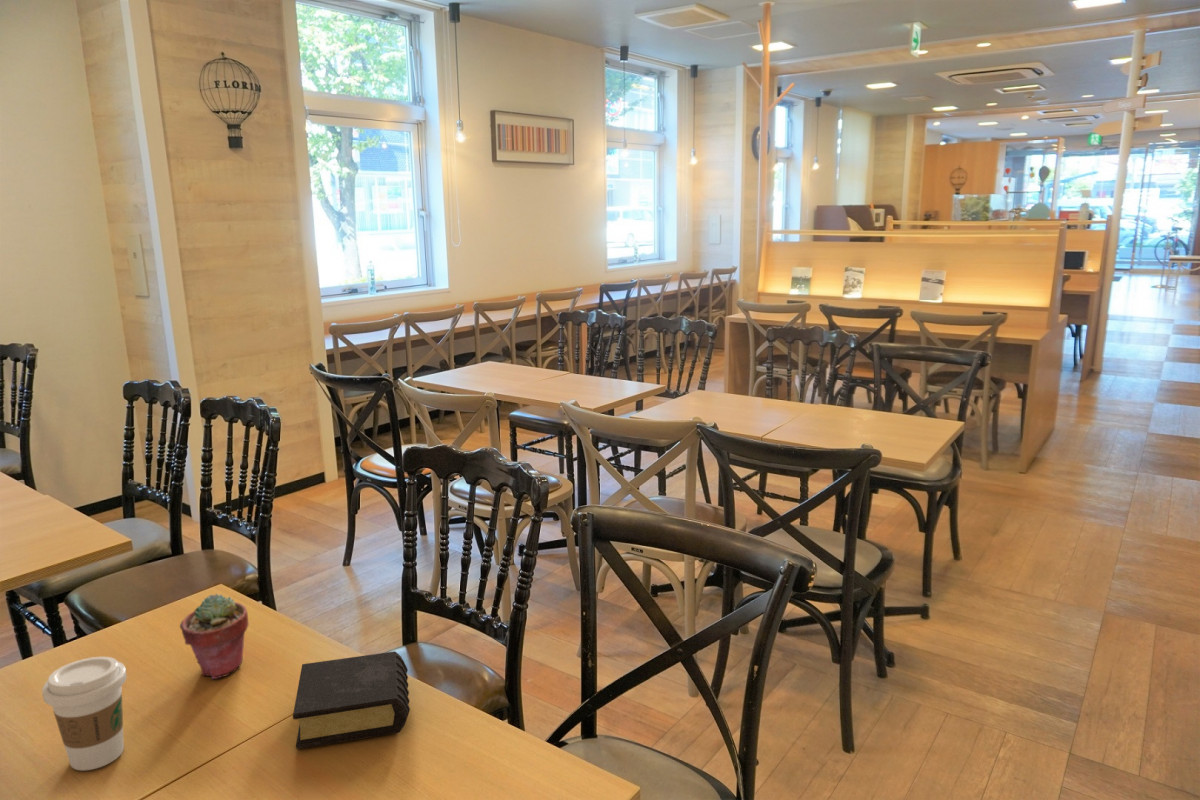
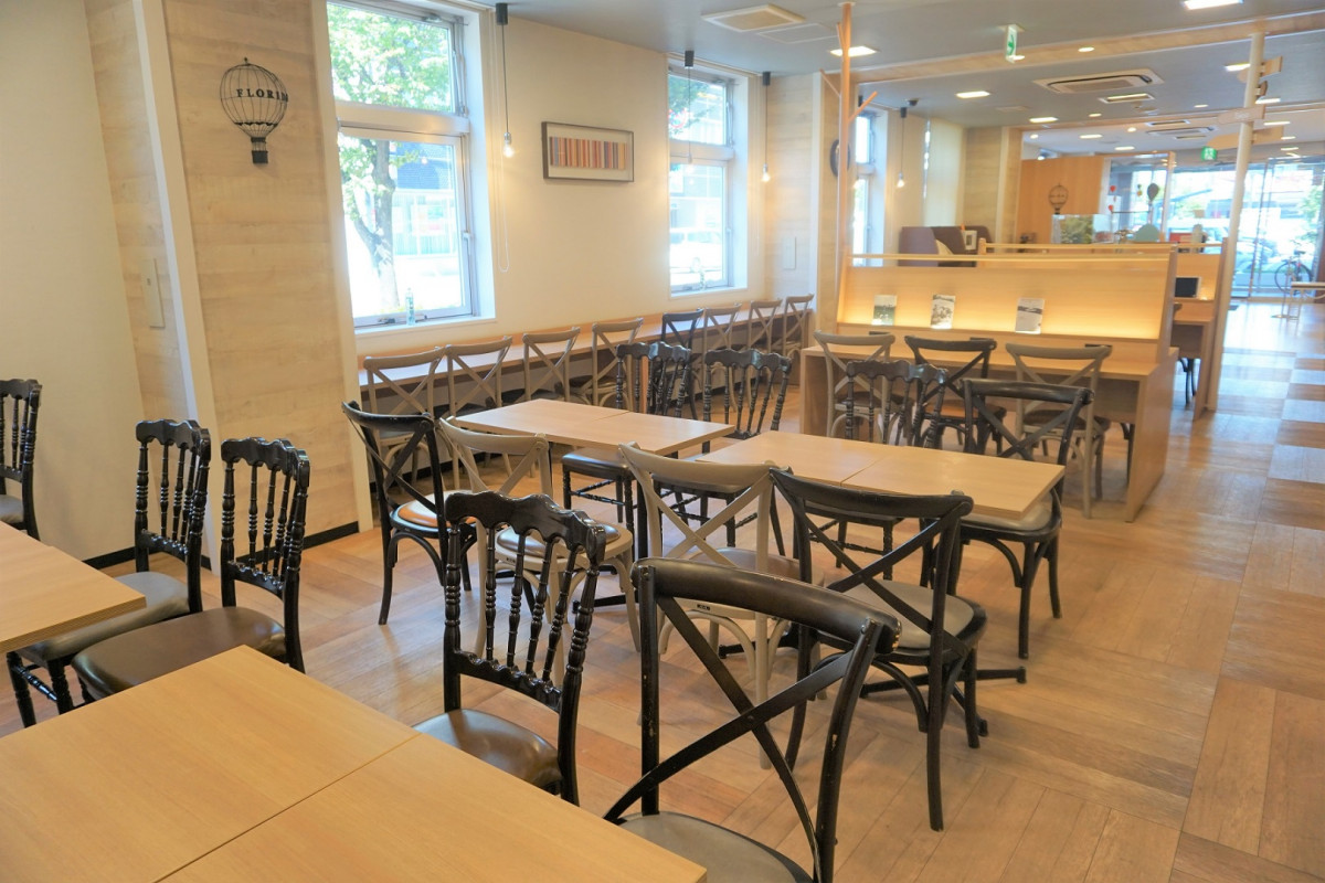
- coffee cup [41,656,128,772]
- book [292,650,411,750]
- potted succulent [179,593,250,680]
